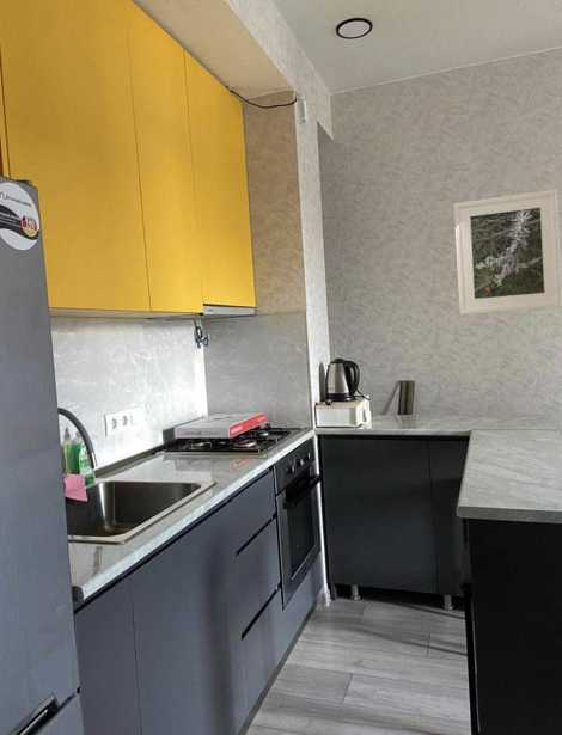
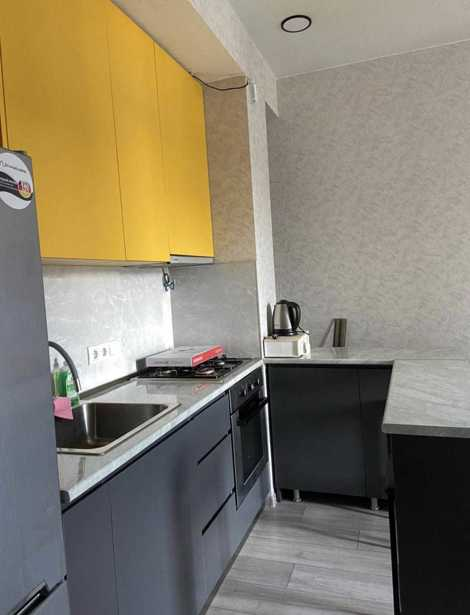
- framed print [453,189,562,316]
